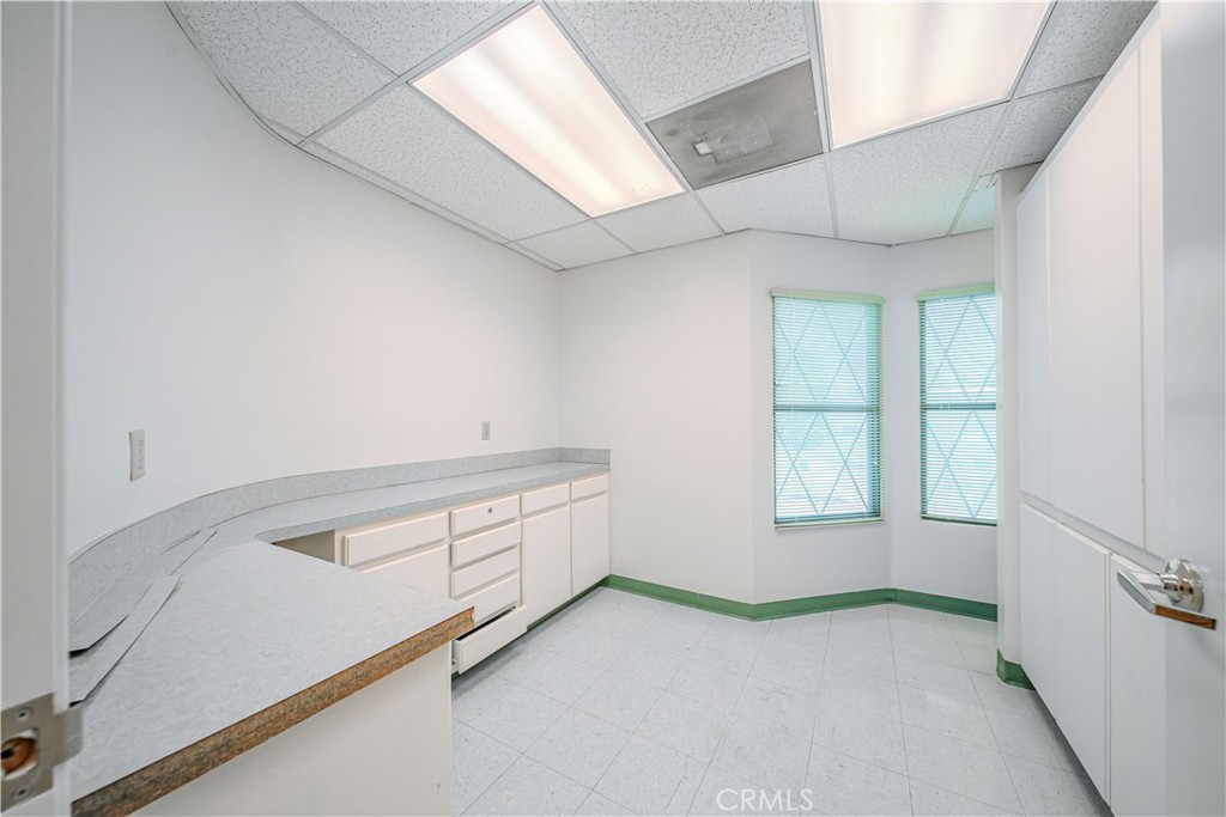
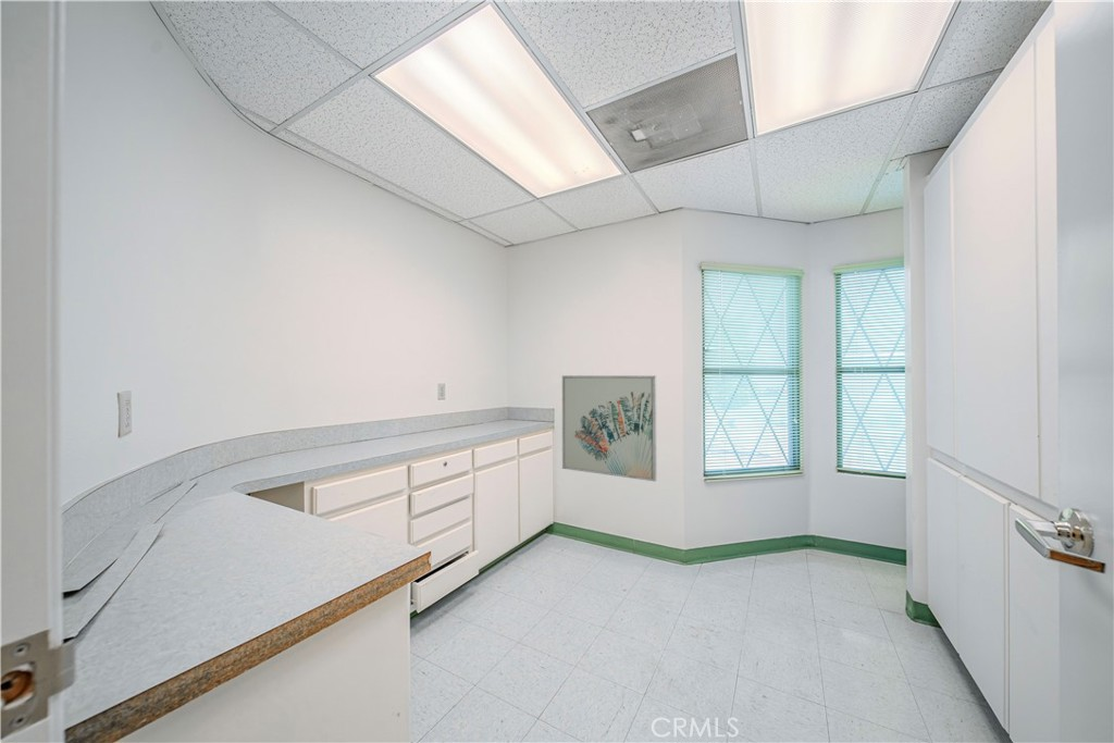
+ wall art [561,374,657,482]
